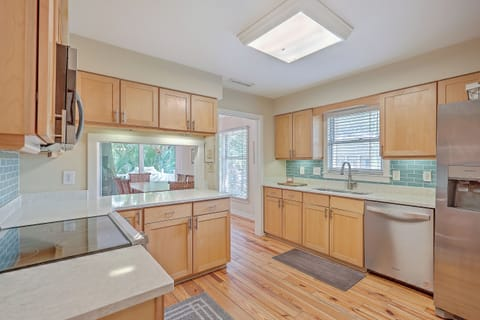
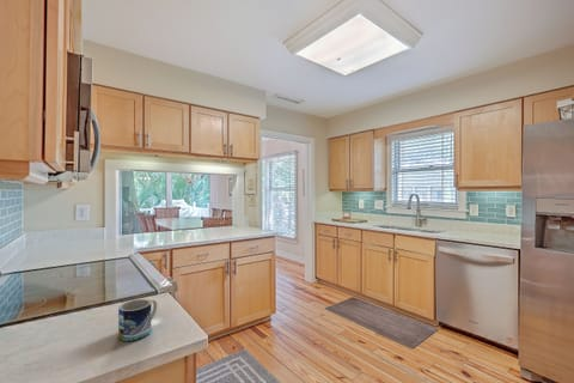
+ mug [117,298,159,342]
